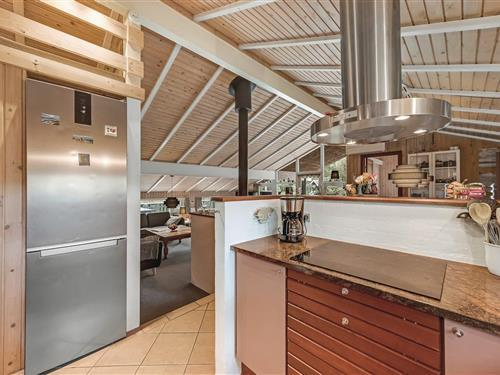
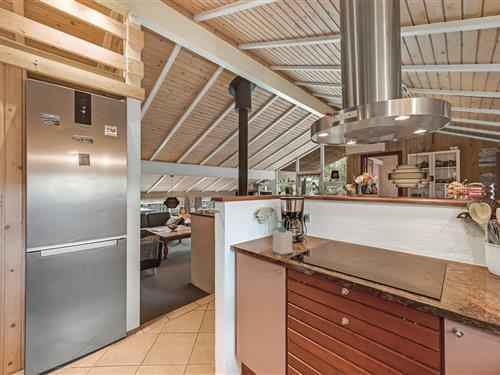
+ soap bottle [272,220,293,256]
